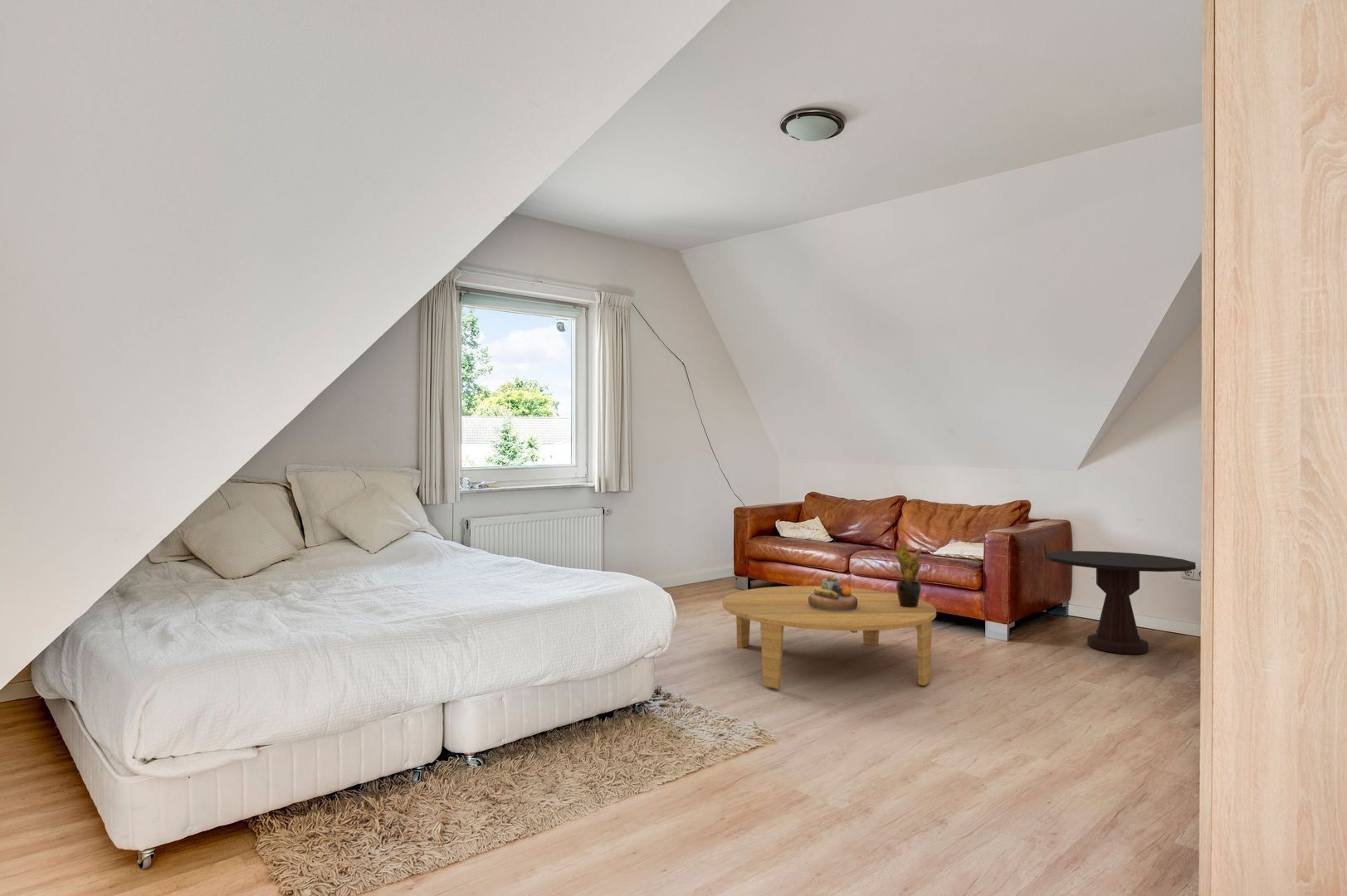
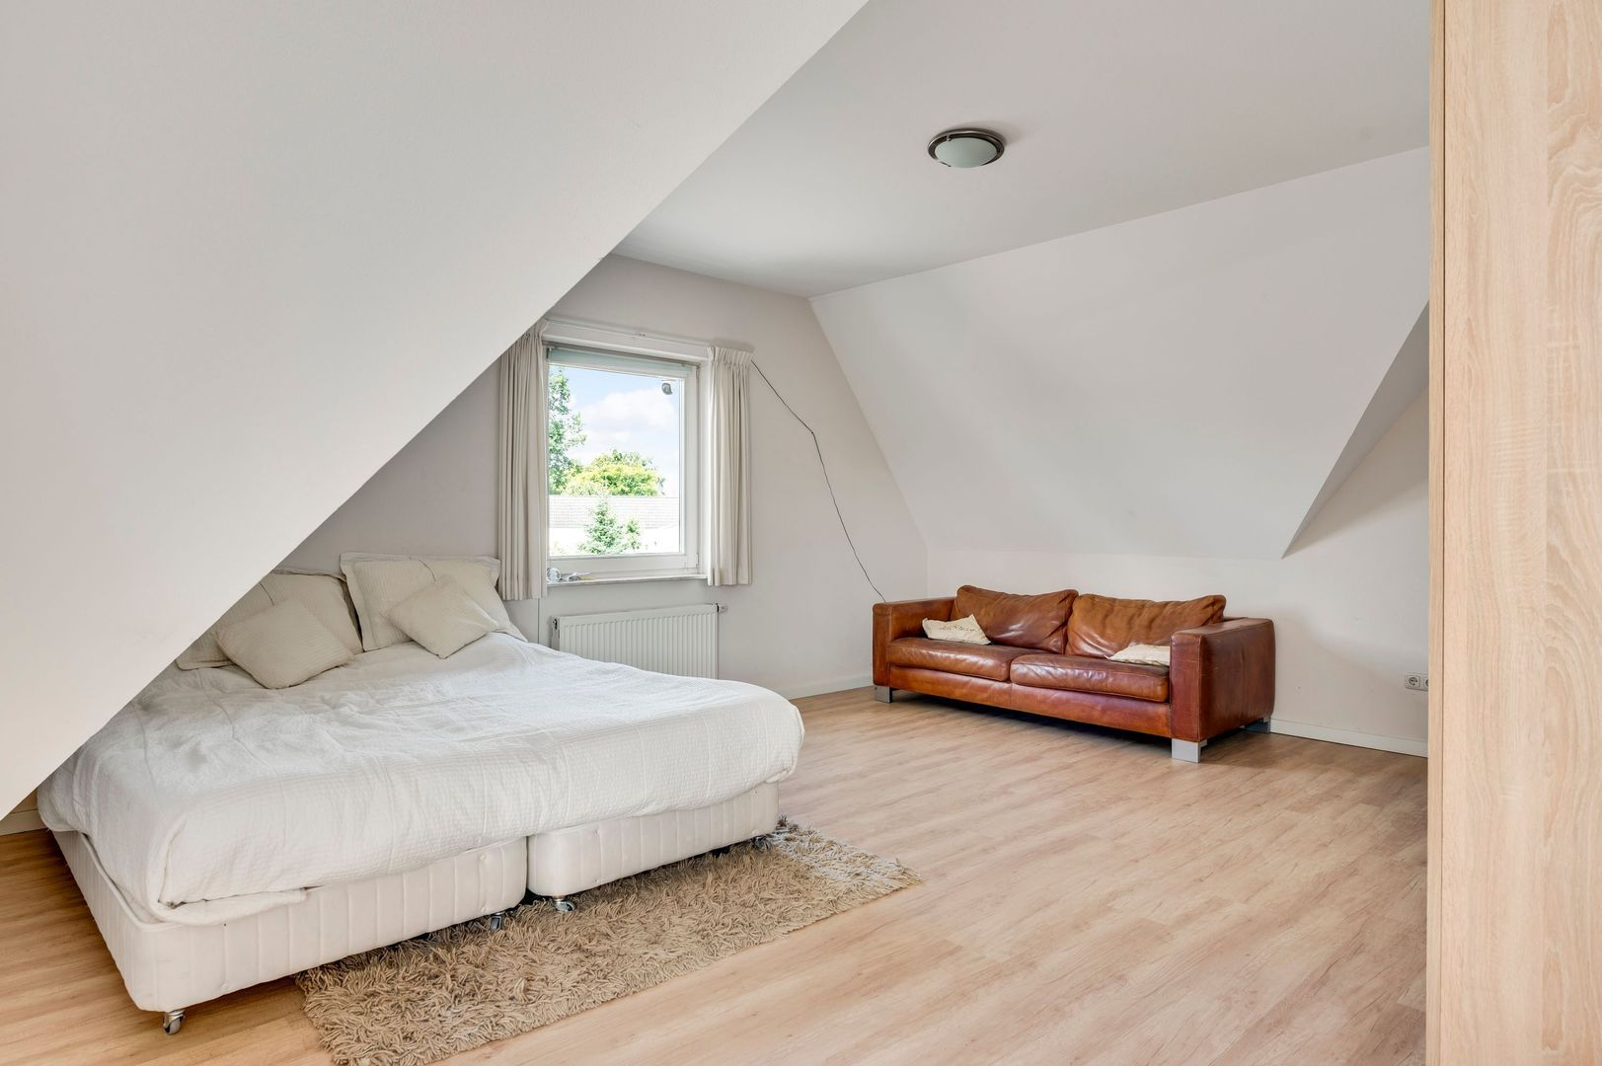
- decorative bowl [808,576,857,611]
- coffee table [722,585,937,689]
- side table [1044,550,1197,655]
- potted plant [887,539,930,607]
